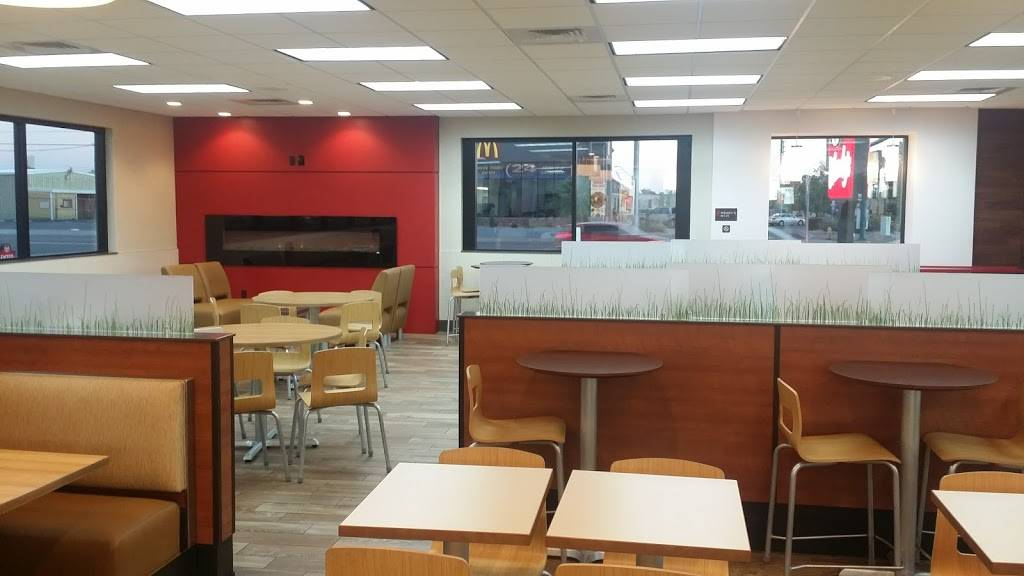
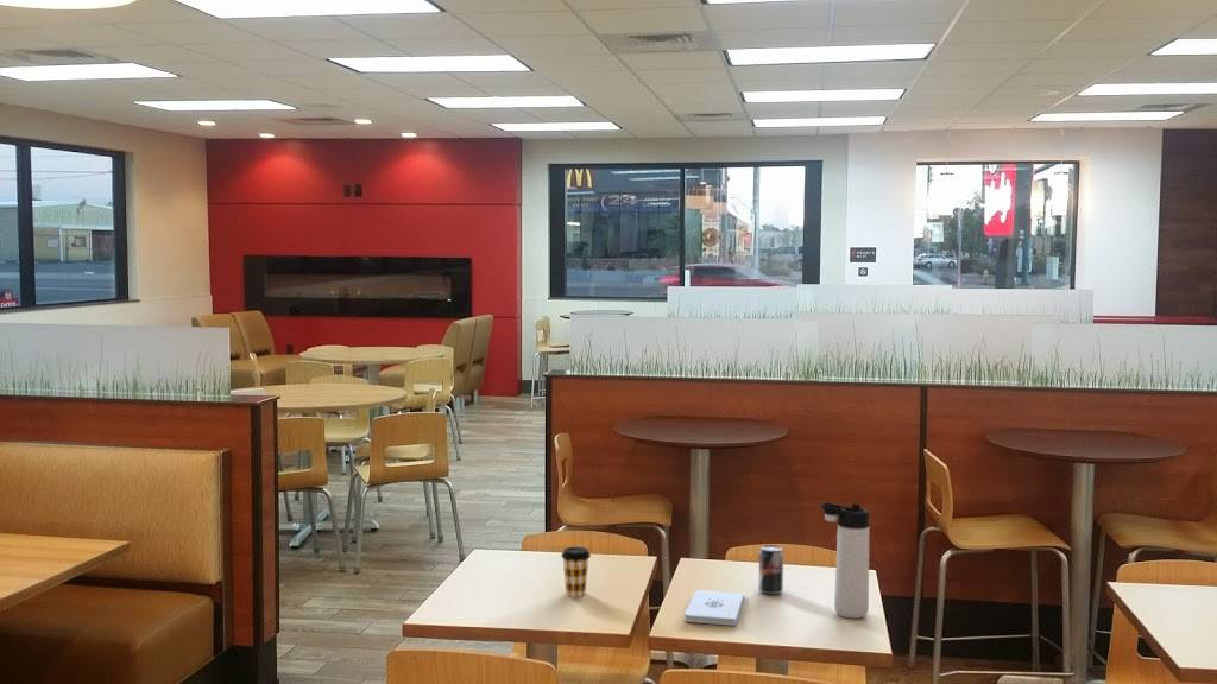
+ thermos bottle [820,501,870,620]
+ notepad [683,589,745,627]
+ beverage can [757,544,784,595]
+ coffee cup [560,546,592,598]
